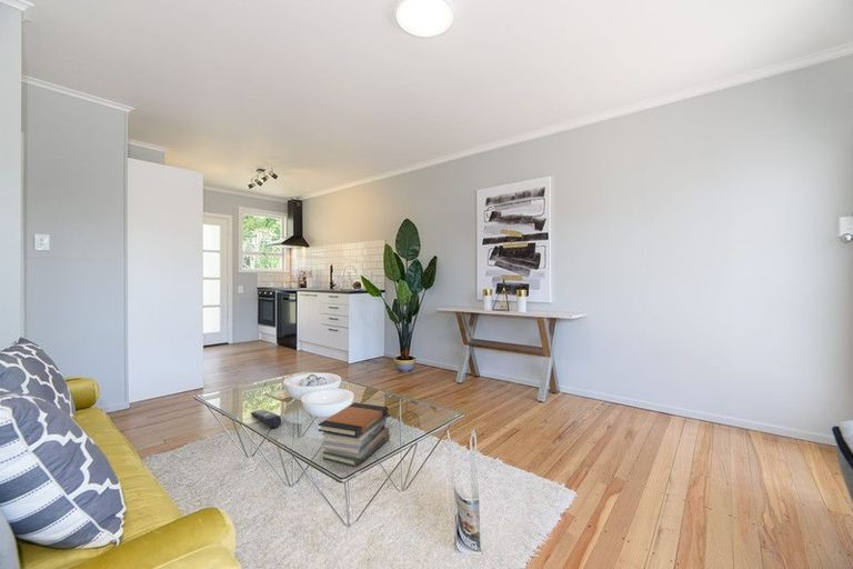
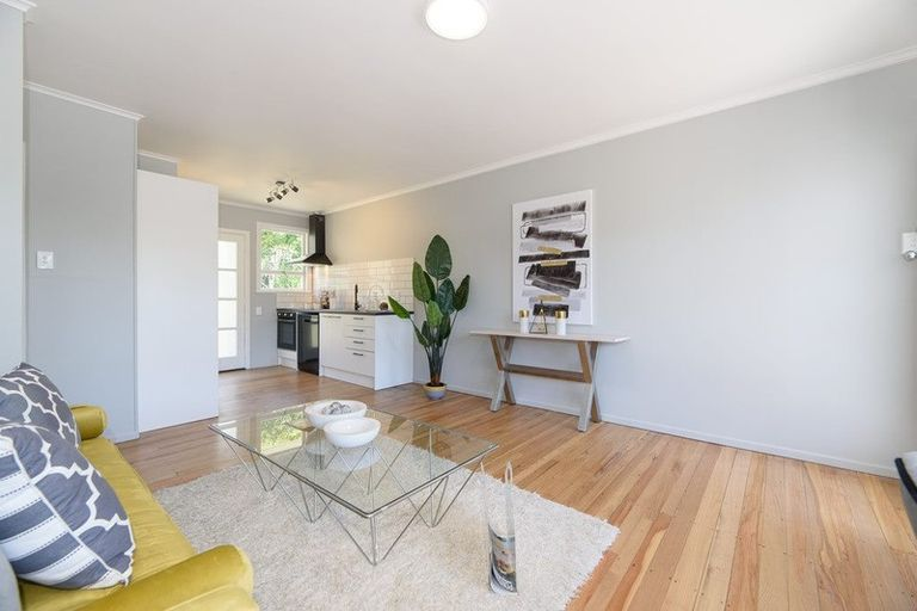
- remote control [250,409,282,429]
- book stack [317,401,391,468]
